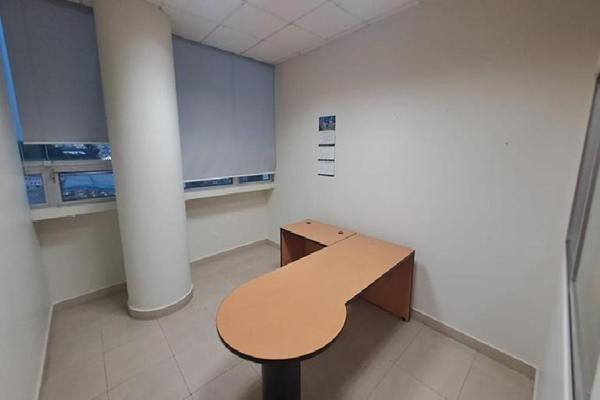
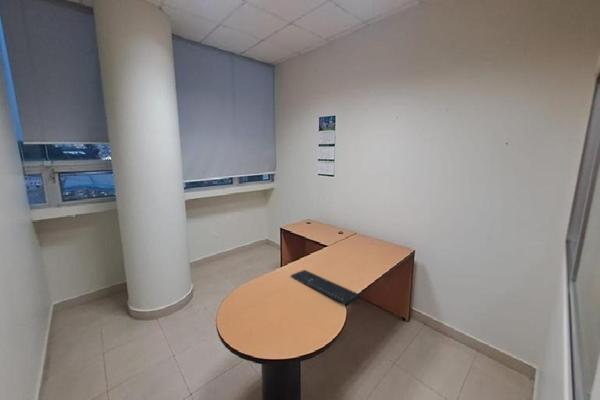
+ keyboard [290,269,362,306]
